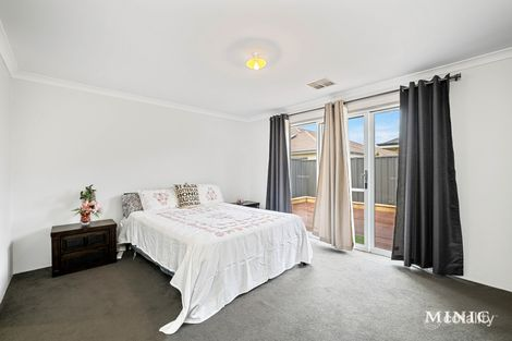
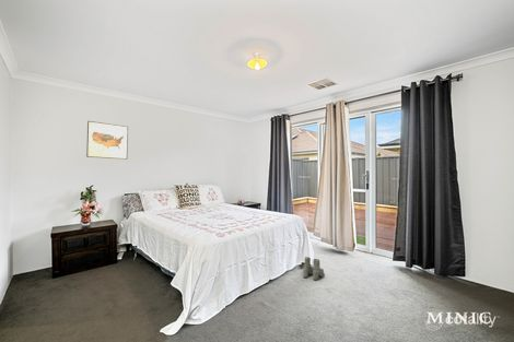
+ wall art [85,120,129,161]
+ boots [302,256,325,281]
